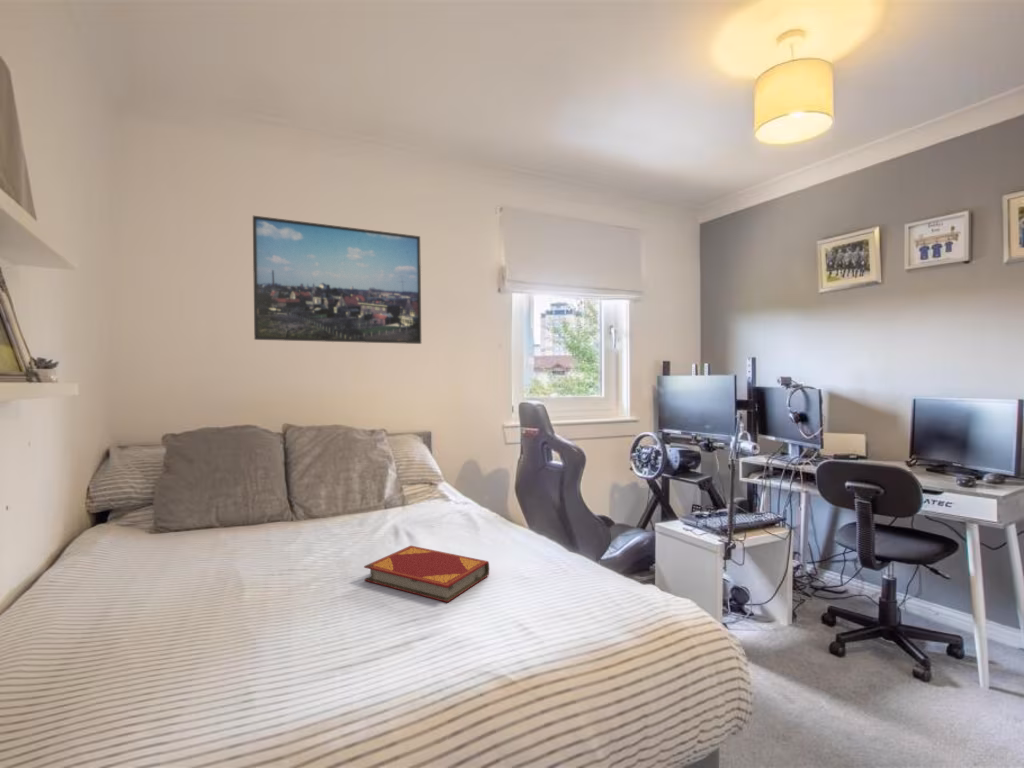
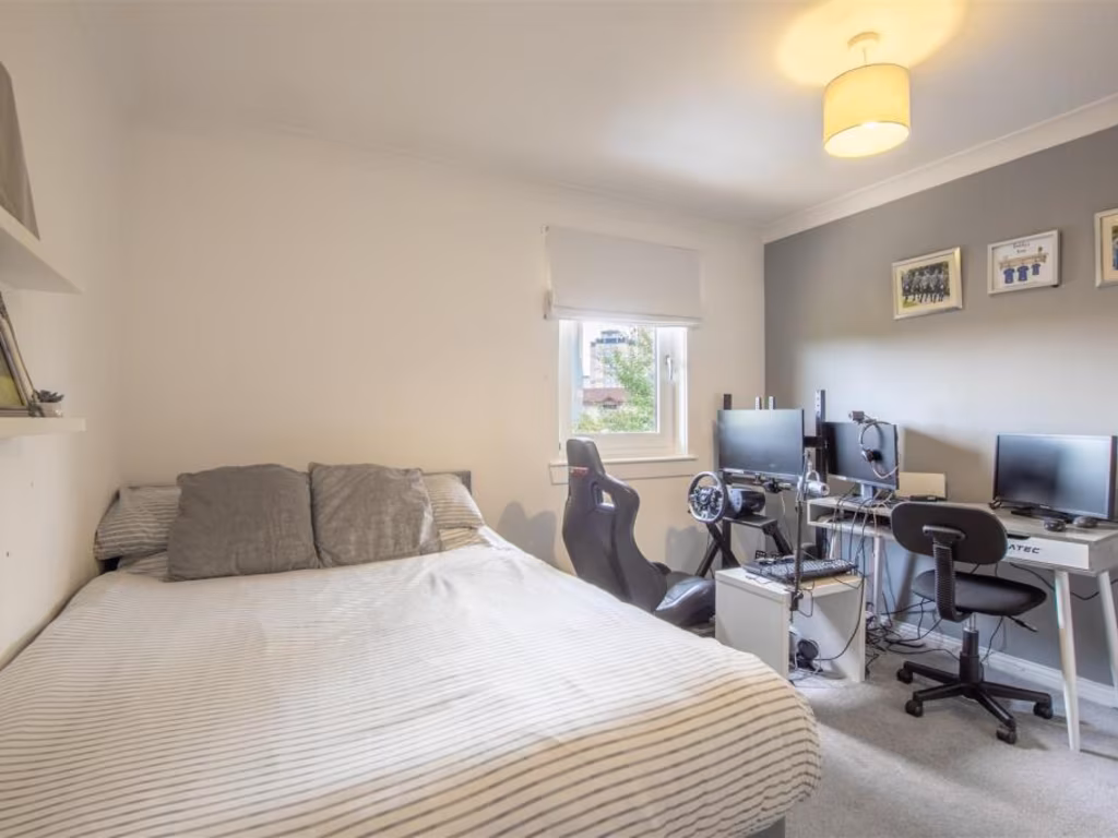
- hardback book [363,545,490,603]
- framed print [252,215,422,345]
